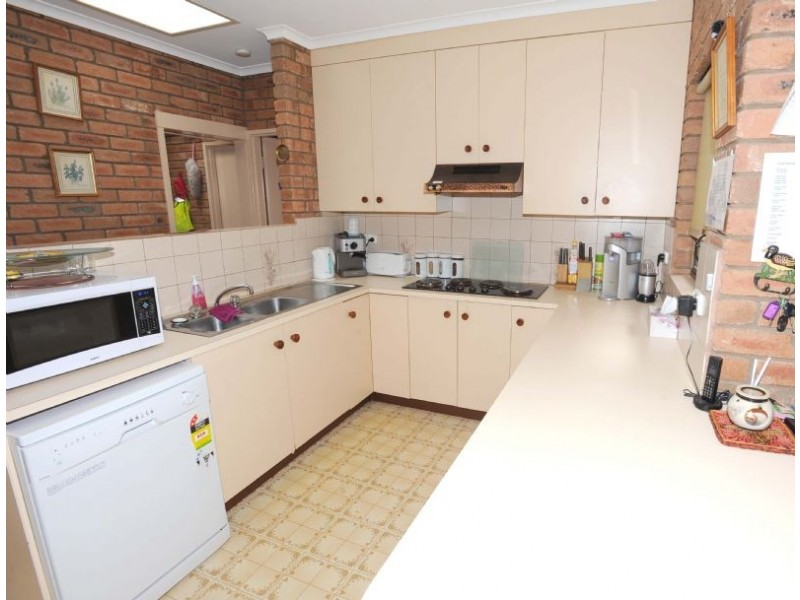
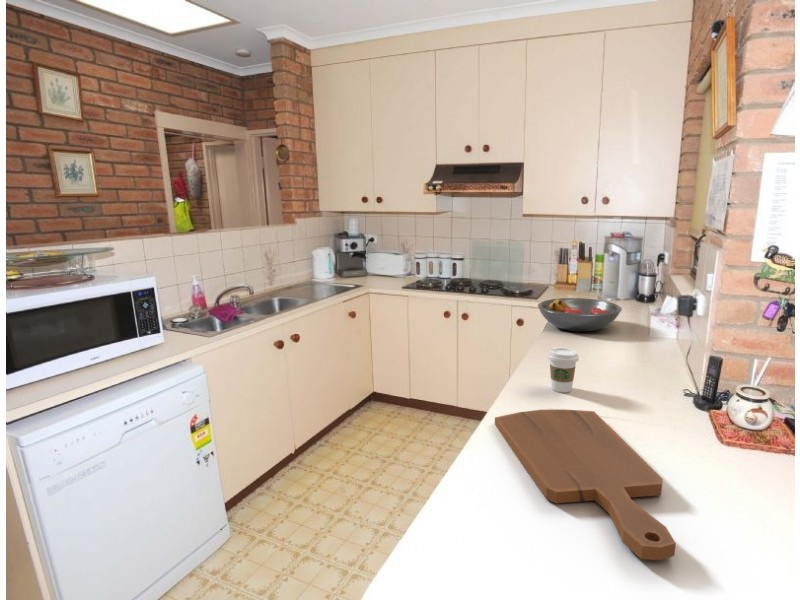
+ coffee cup [547,347,580,394]
+ fruit bowl [537,297,623,332]
+ cutting board [494,408,677,561]
